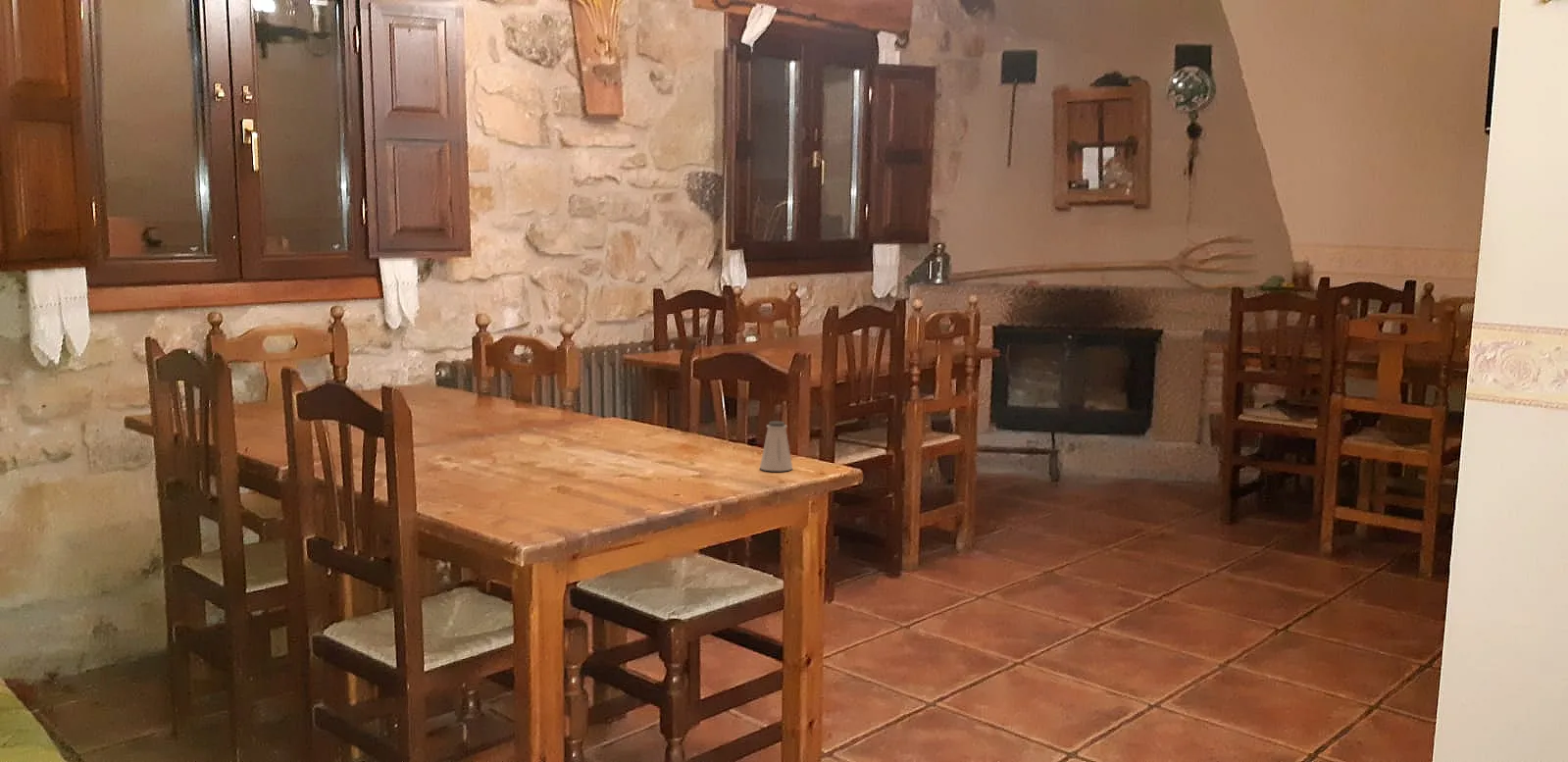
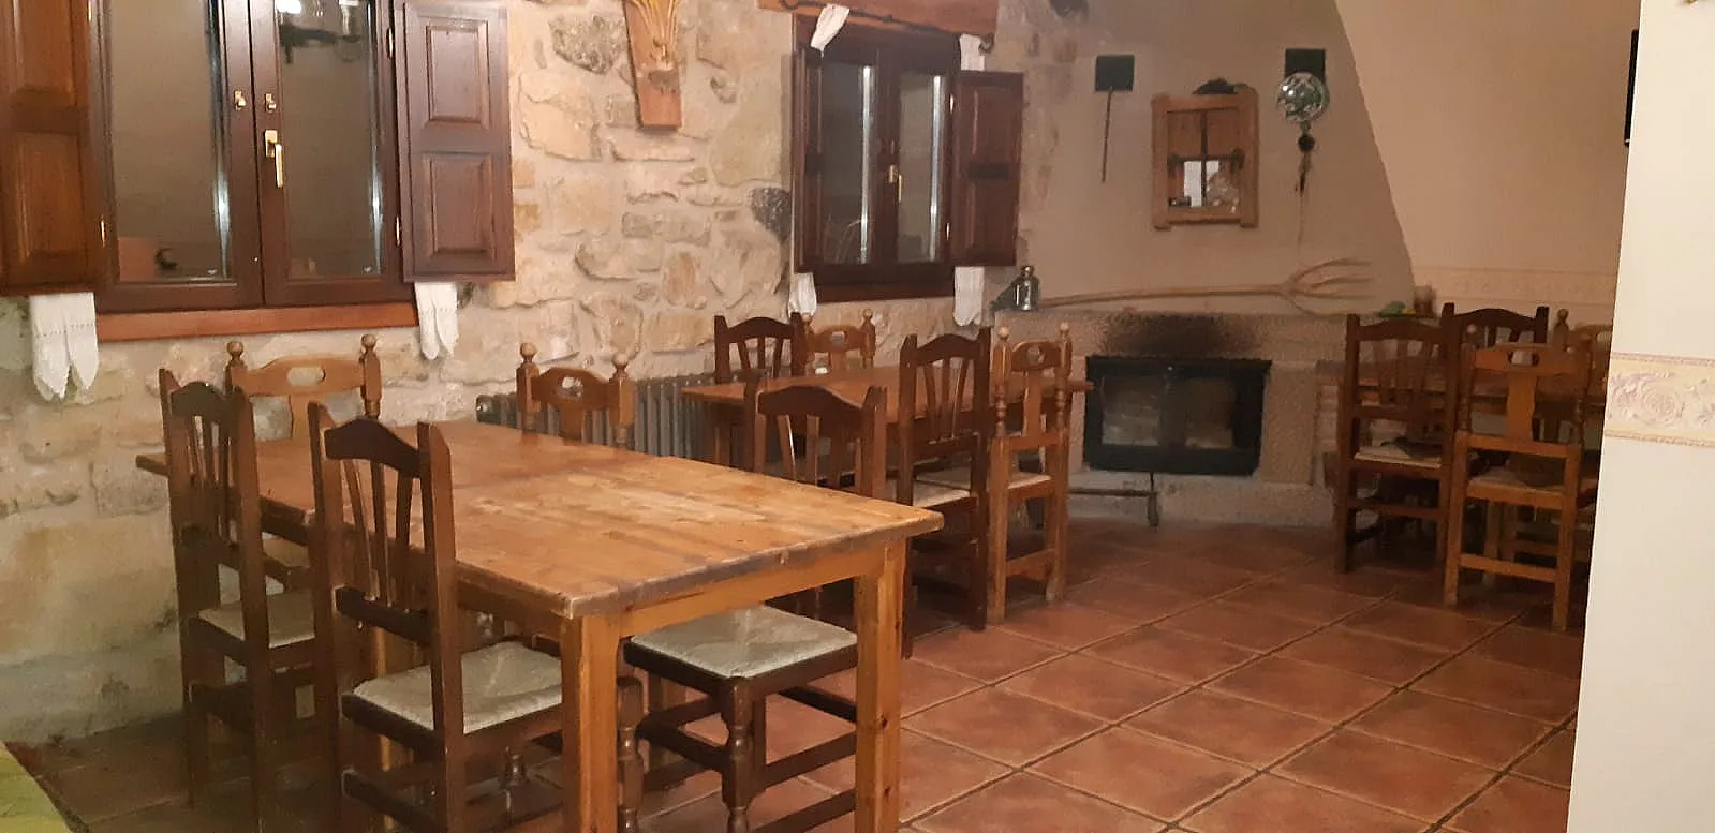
- saltshaker [759,420,793,472]
